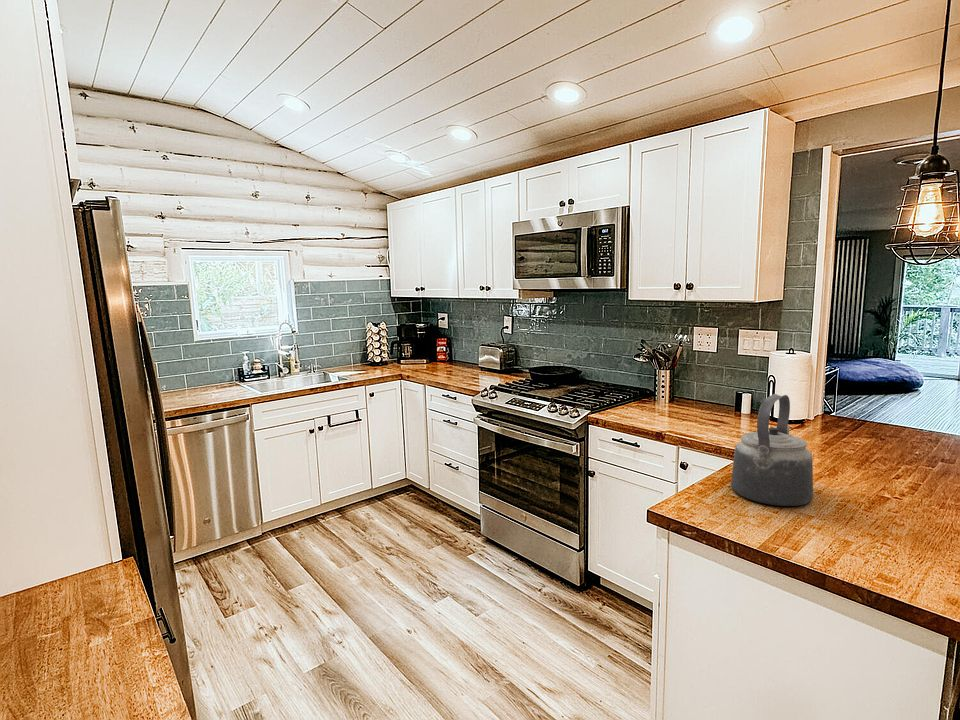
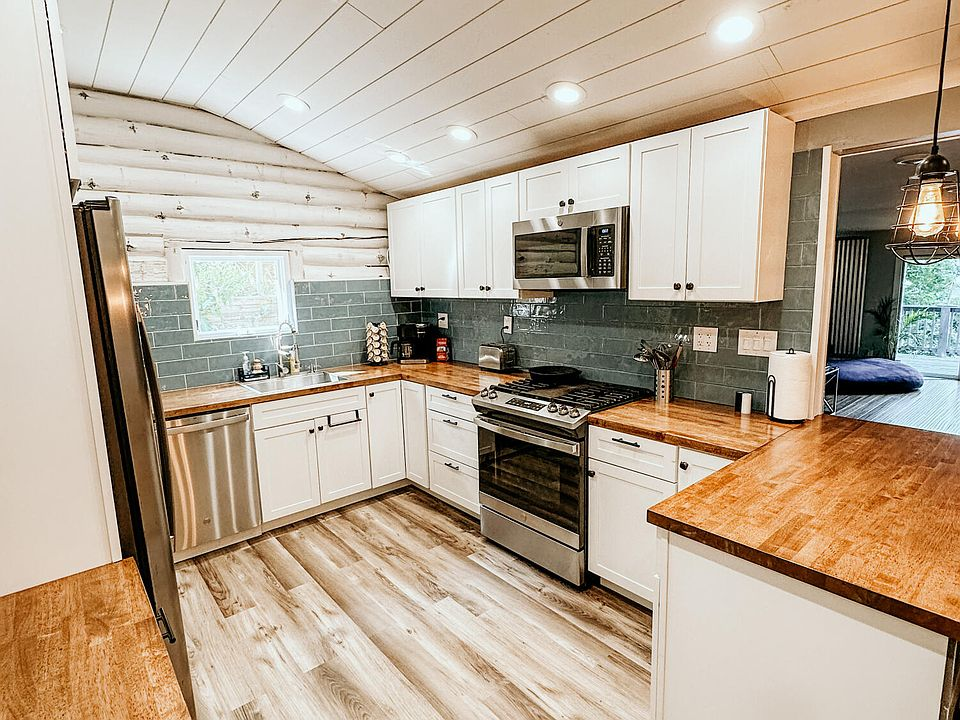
- kettle [730,393,814,507]
